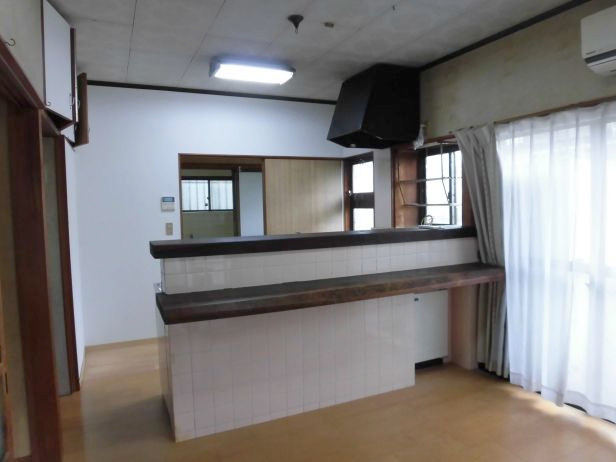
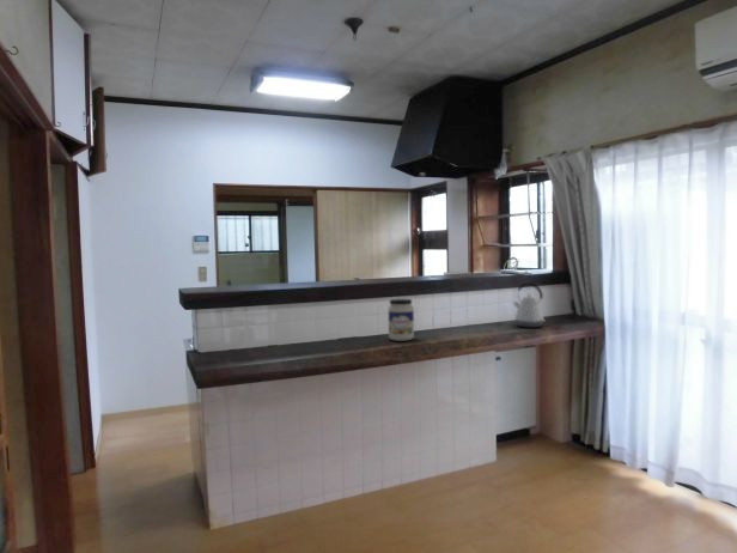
+ jar [388,298,415,342]
+ kettle [512,281,546,328]
